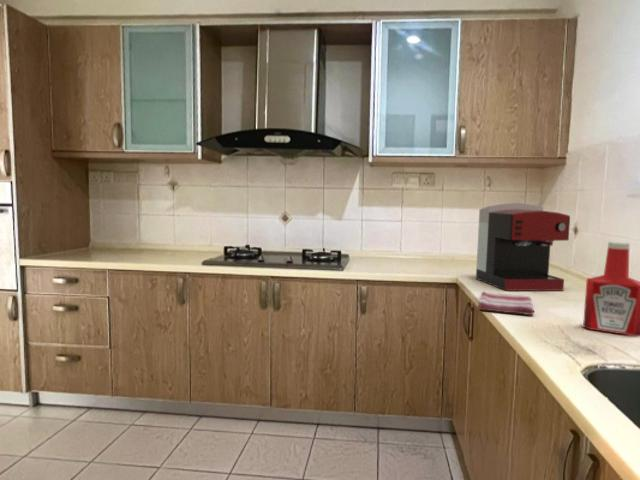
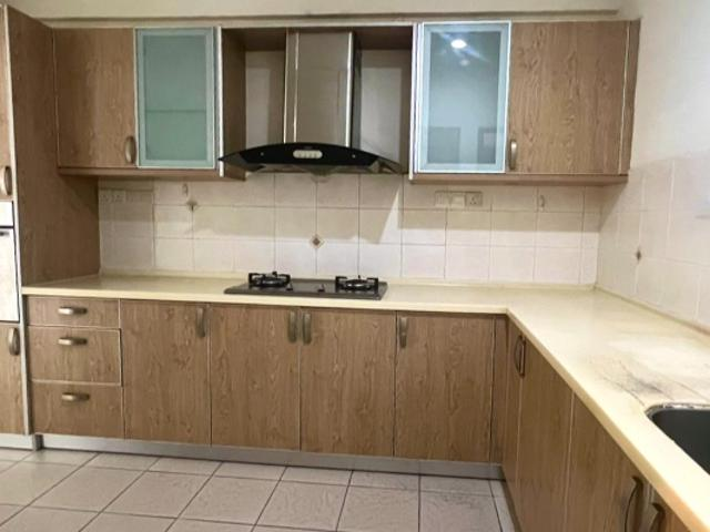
- coffee maker [475,202,571,292]
- soap bottle [582,240,640,337]
- dish towel [477,290,535,316]
